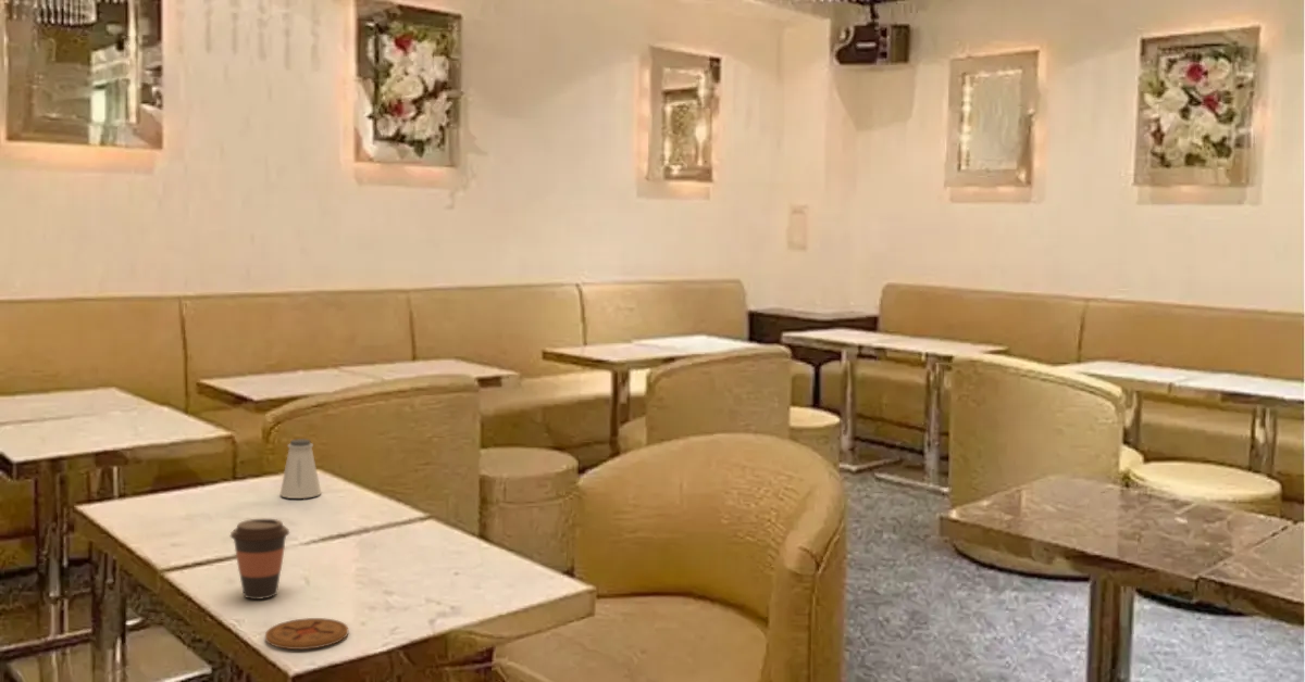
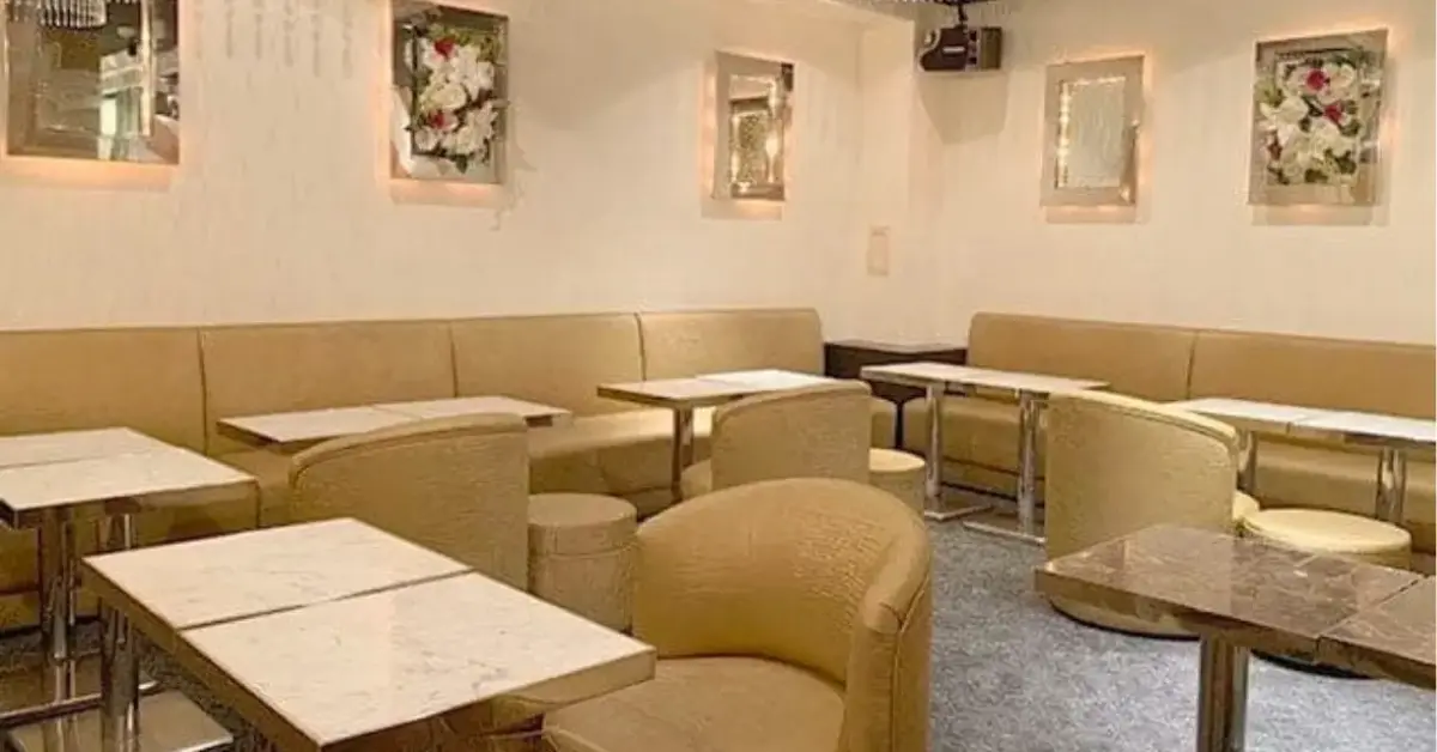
- saltshaker [278,438,322,500]
- coffee cup [229,518,290,601]
- coaster [264,617,349,651]
